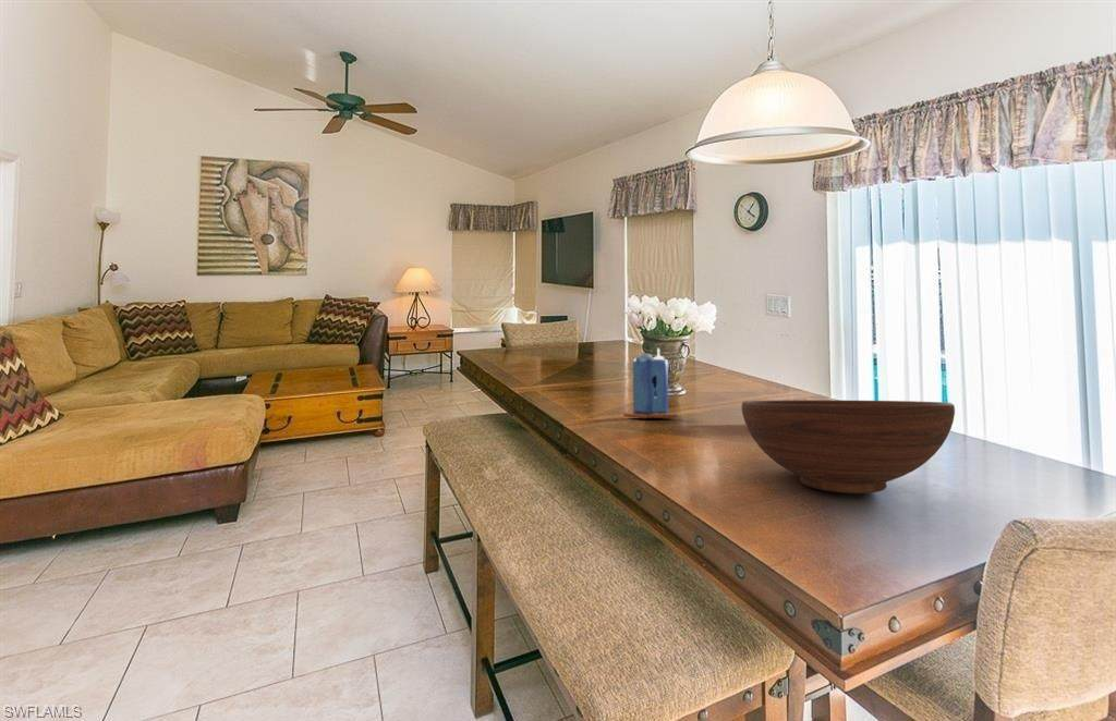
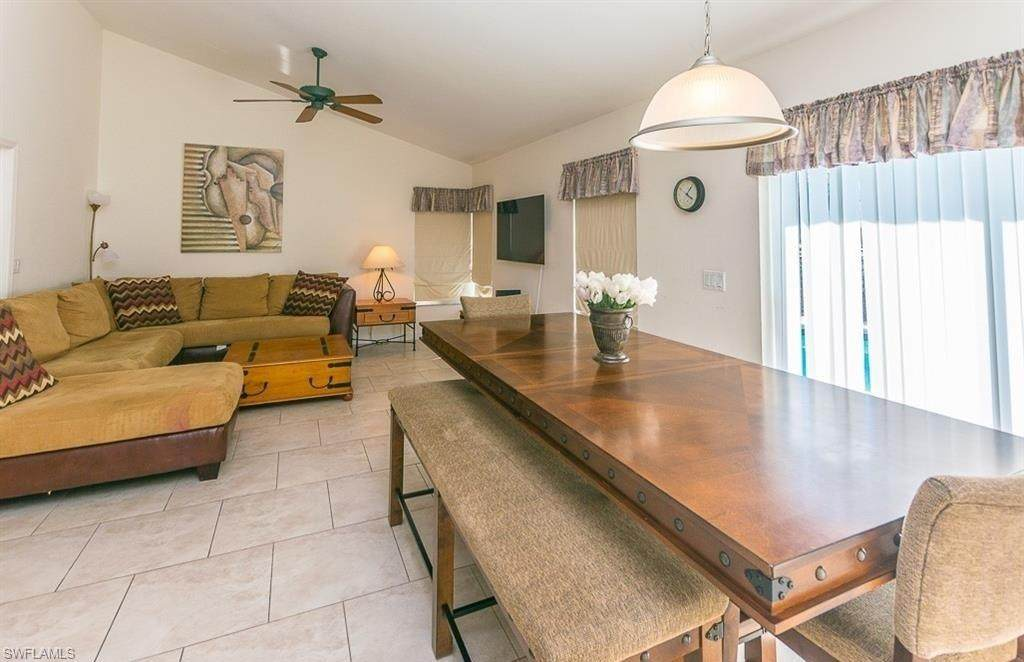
- fruit bowl [741,399,956,494]
- candle [622,347,680,419]
